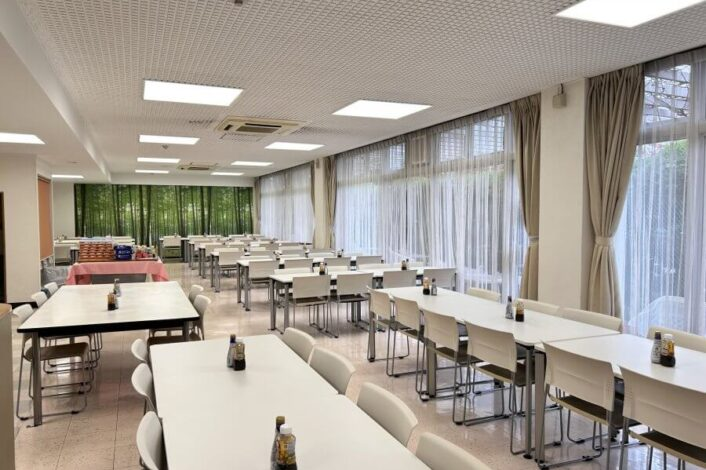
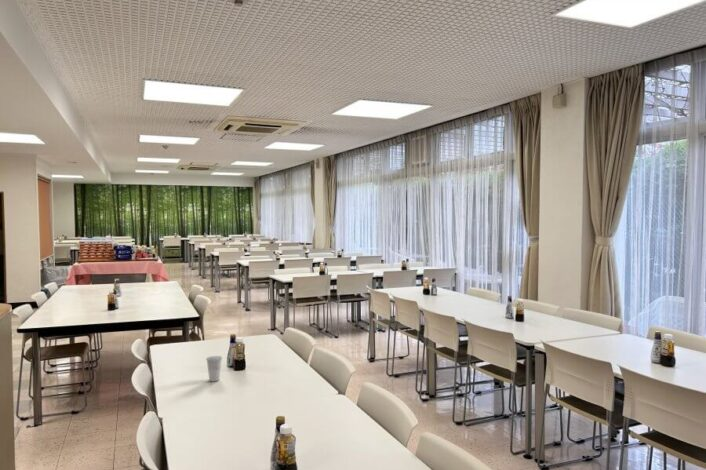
+ cup [205,355,223,382]
